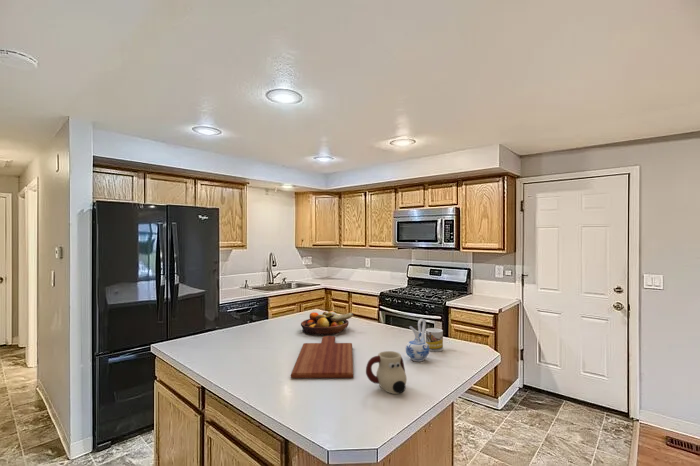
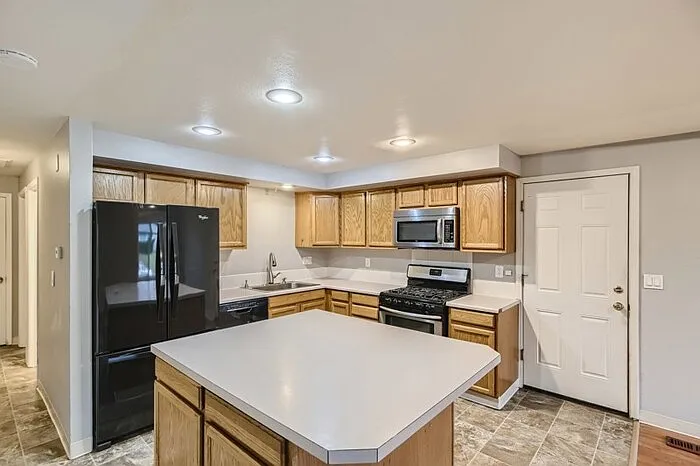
- fruit bowl [300,310,354,336]
- ceramic pitcher [405,318,430,362]
- cutting board [290,335,354,379]
- mug [365,350,408,395]
- mug [421,327,444,353]
